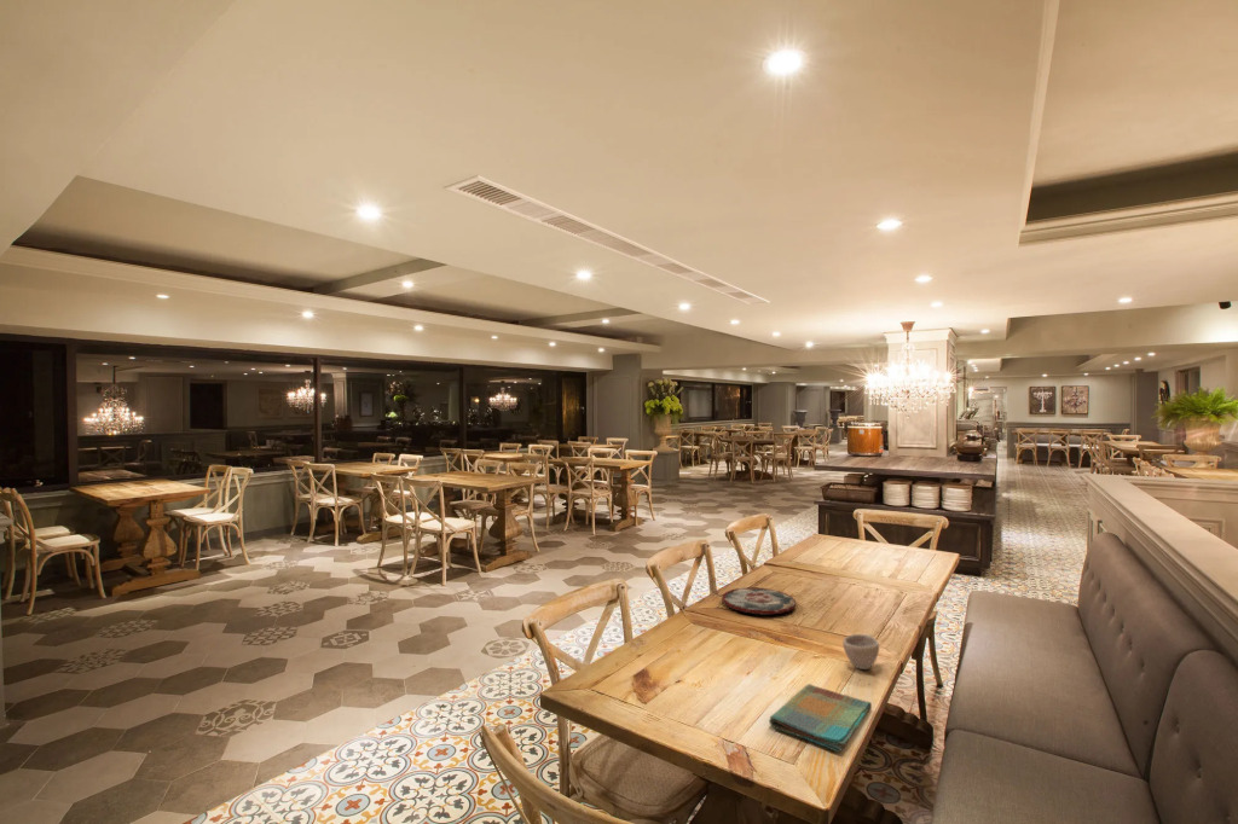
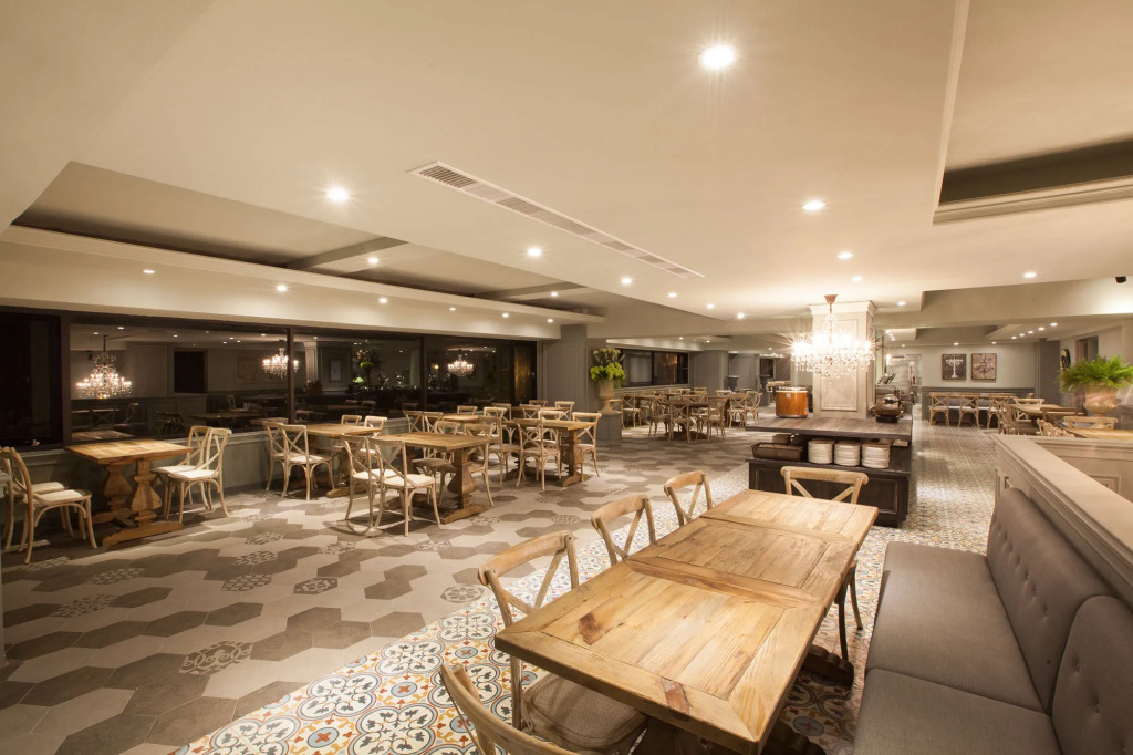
- plate [721,586,797,615]
- dish towel [768,683,873,754]
- cup [841,633,880,671]
